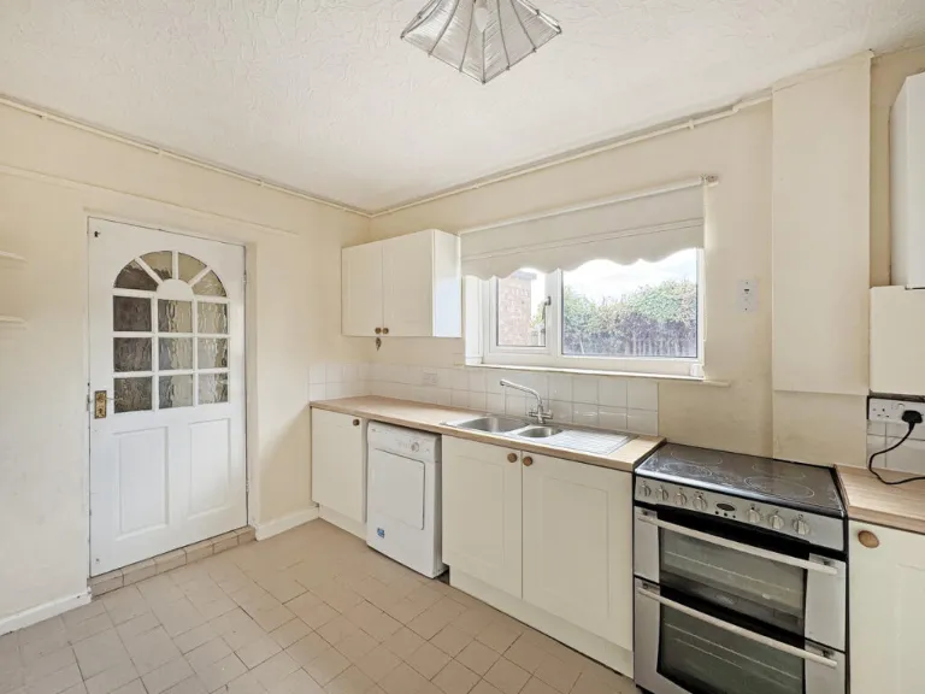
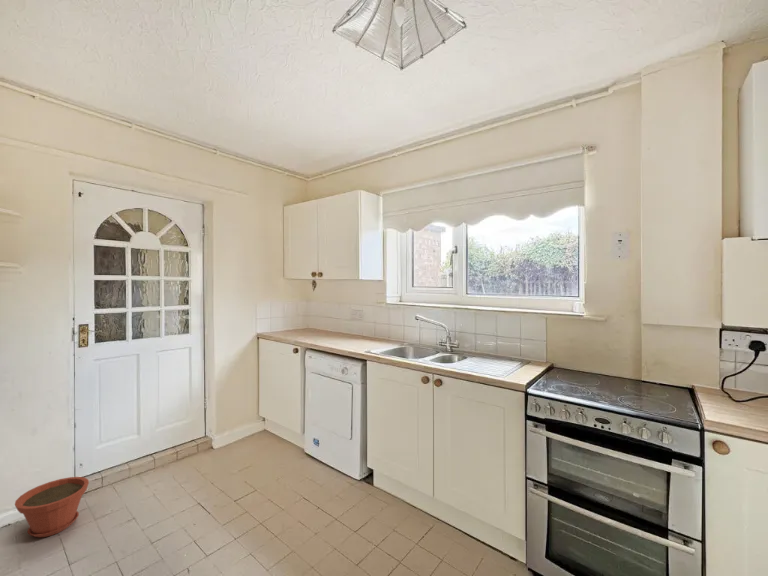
+ plant pot [14,476,90,538]
